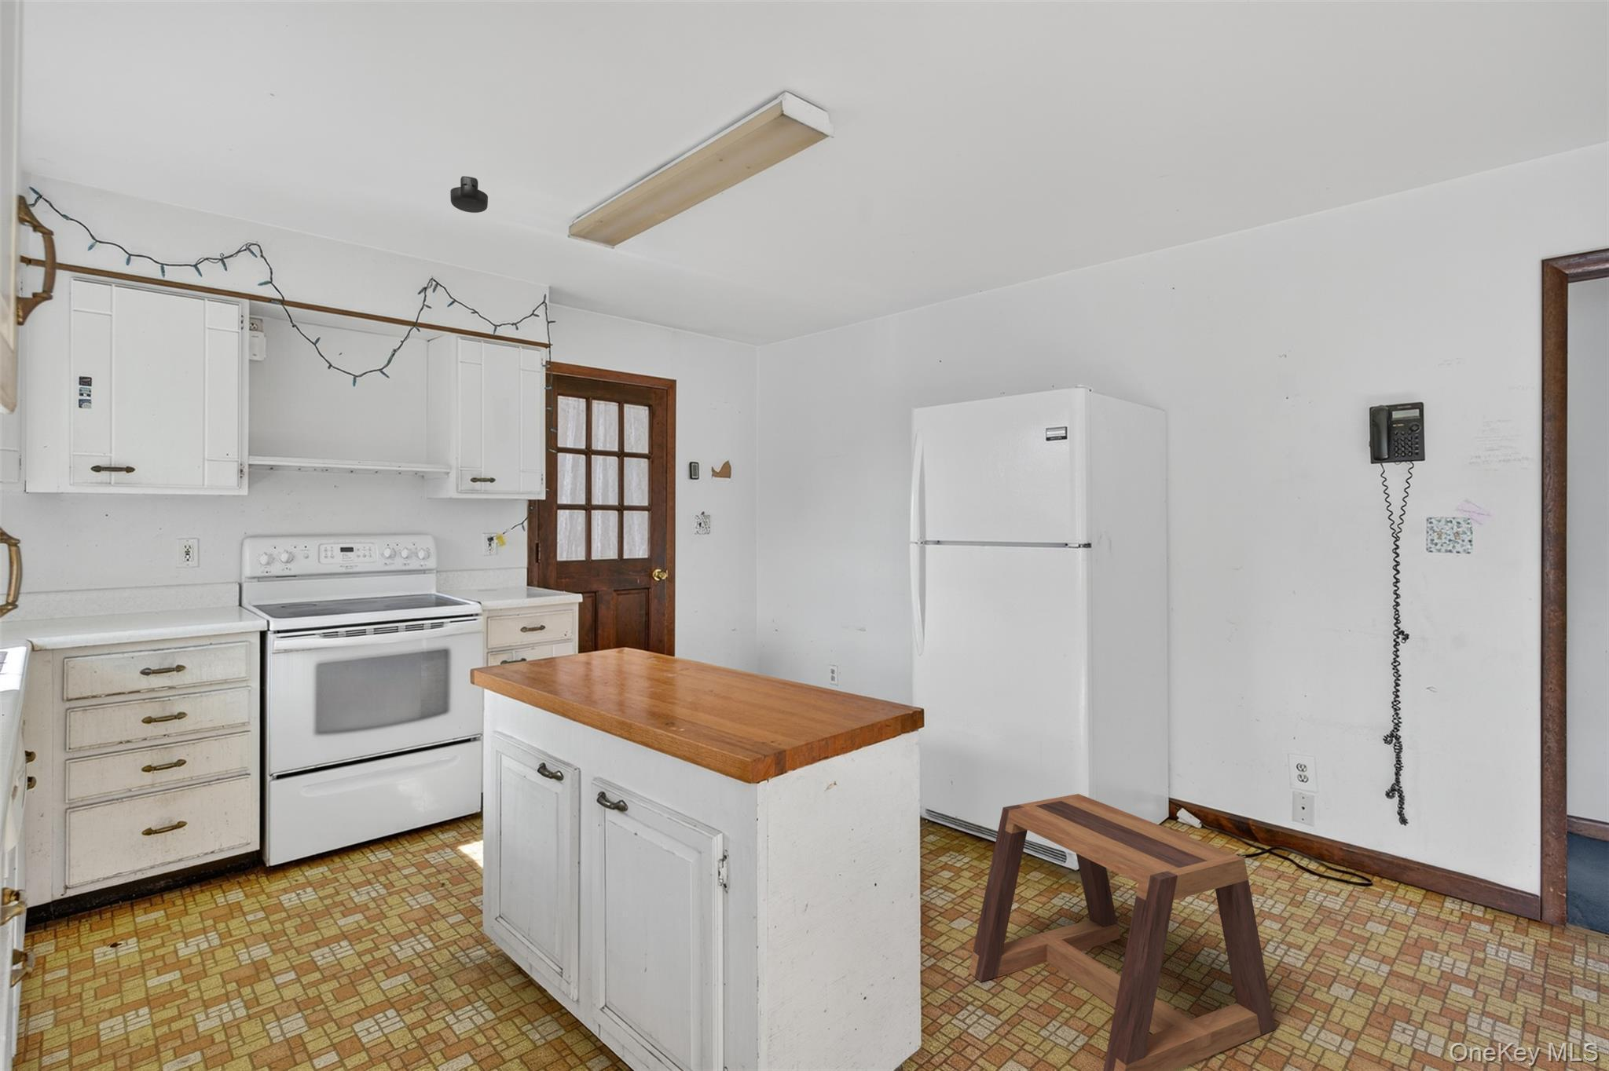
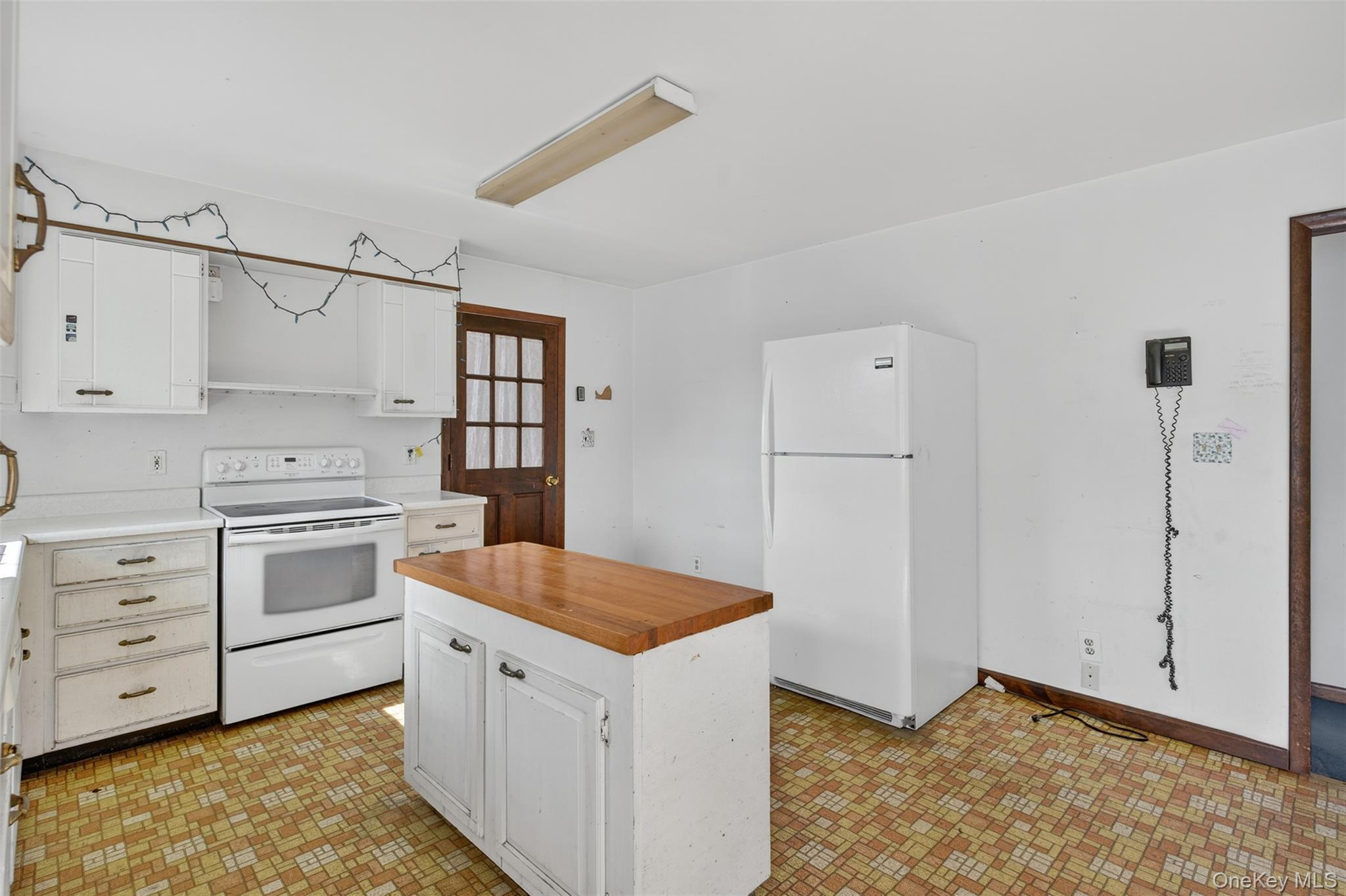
- stool [968,792,1277,1071]
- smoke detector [449,175,489,214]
